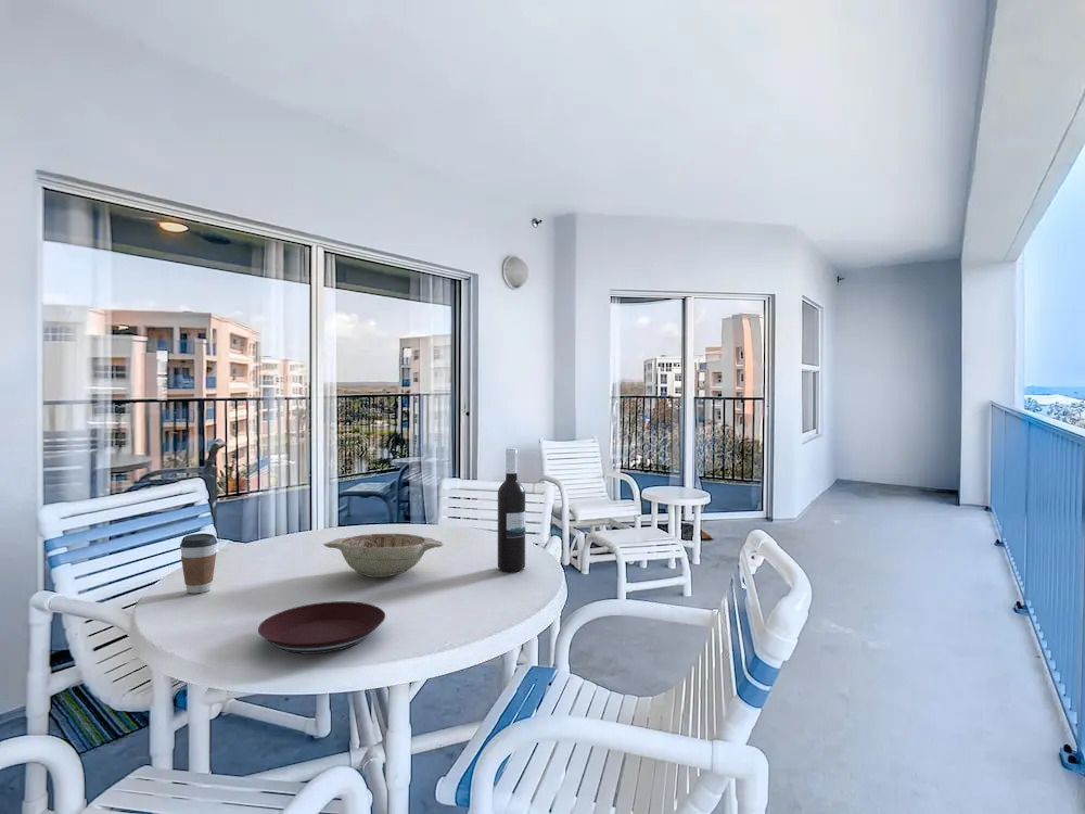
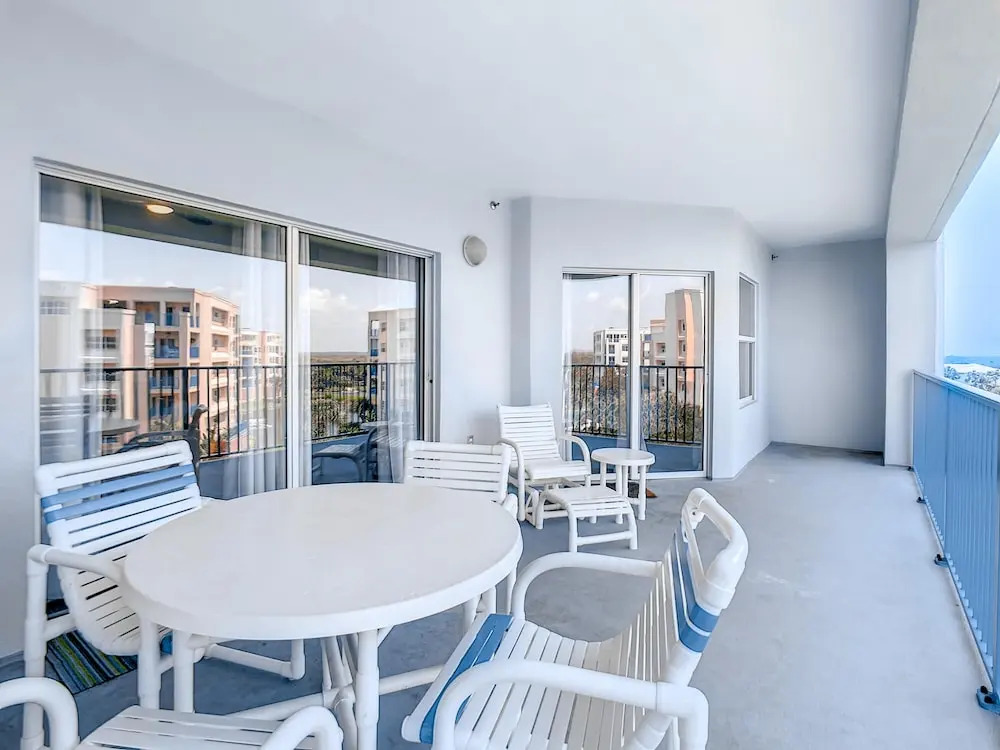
- wine bottle [497,447,526,572]
- plate [257,600,386,654]
- coffee cup [179,532,218,594]
- decorative bowl [322,533,444,578]
